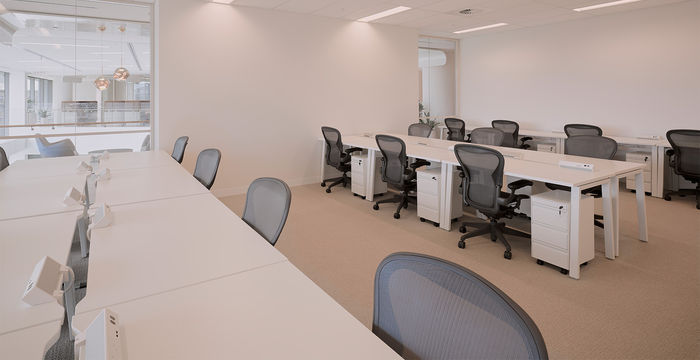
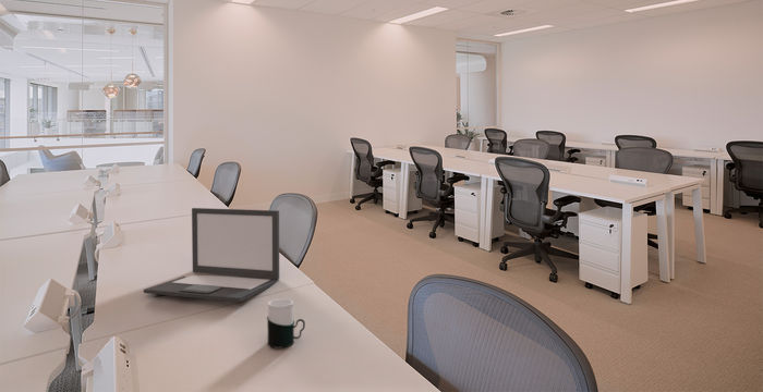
+ laptop [143,207,280,303]
+ cup [266,298,306,350]
